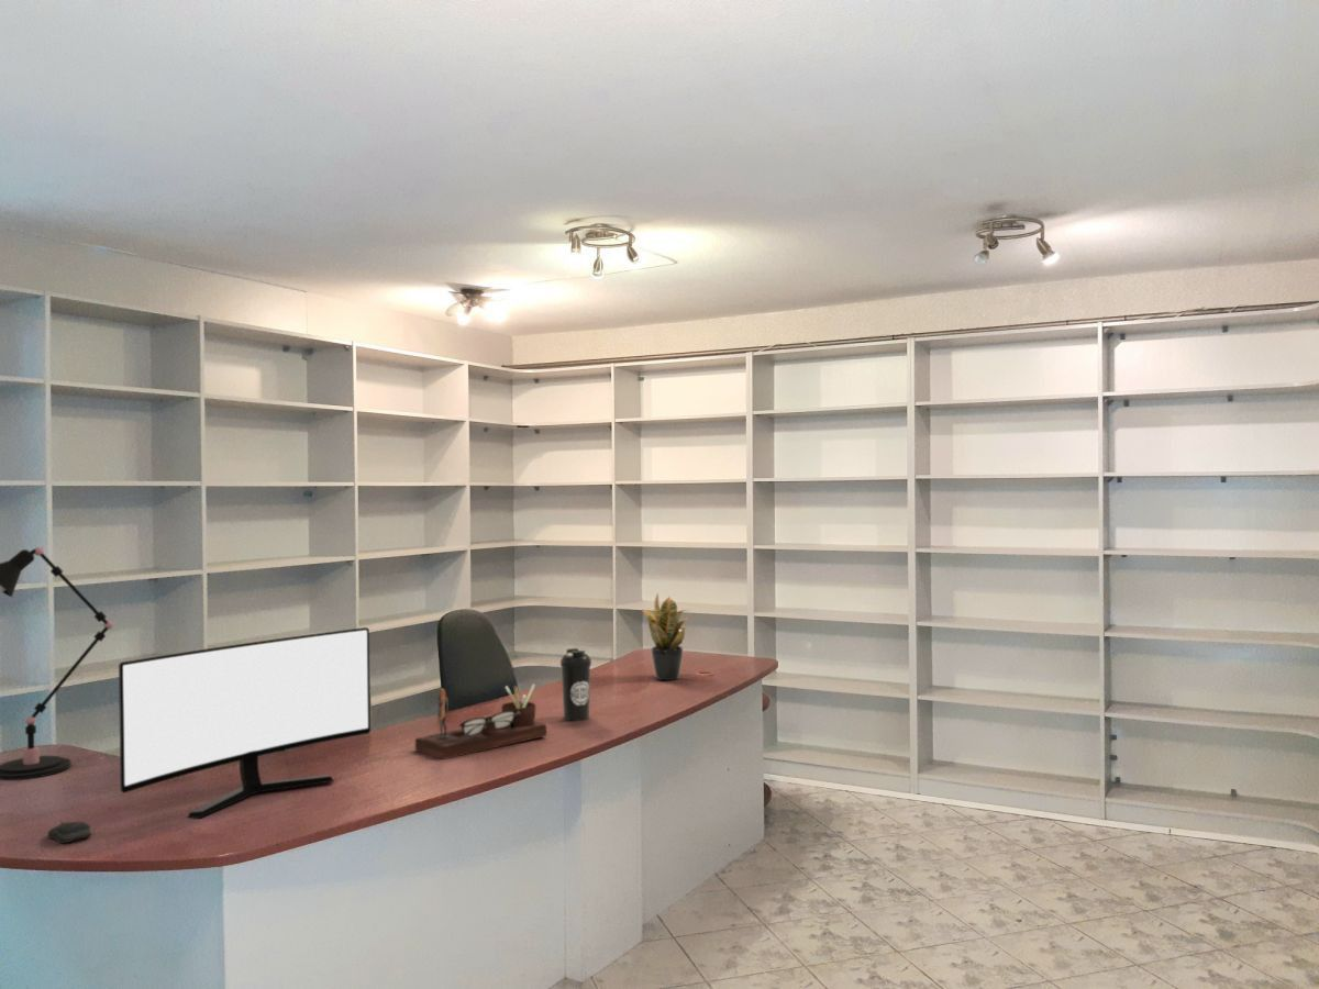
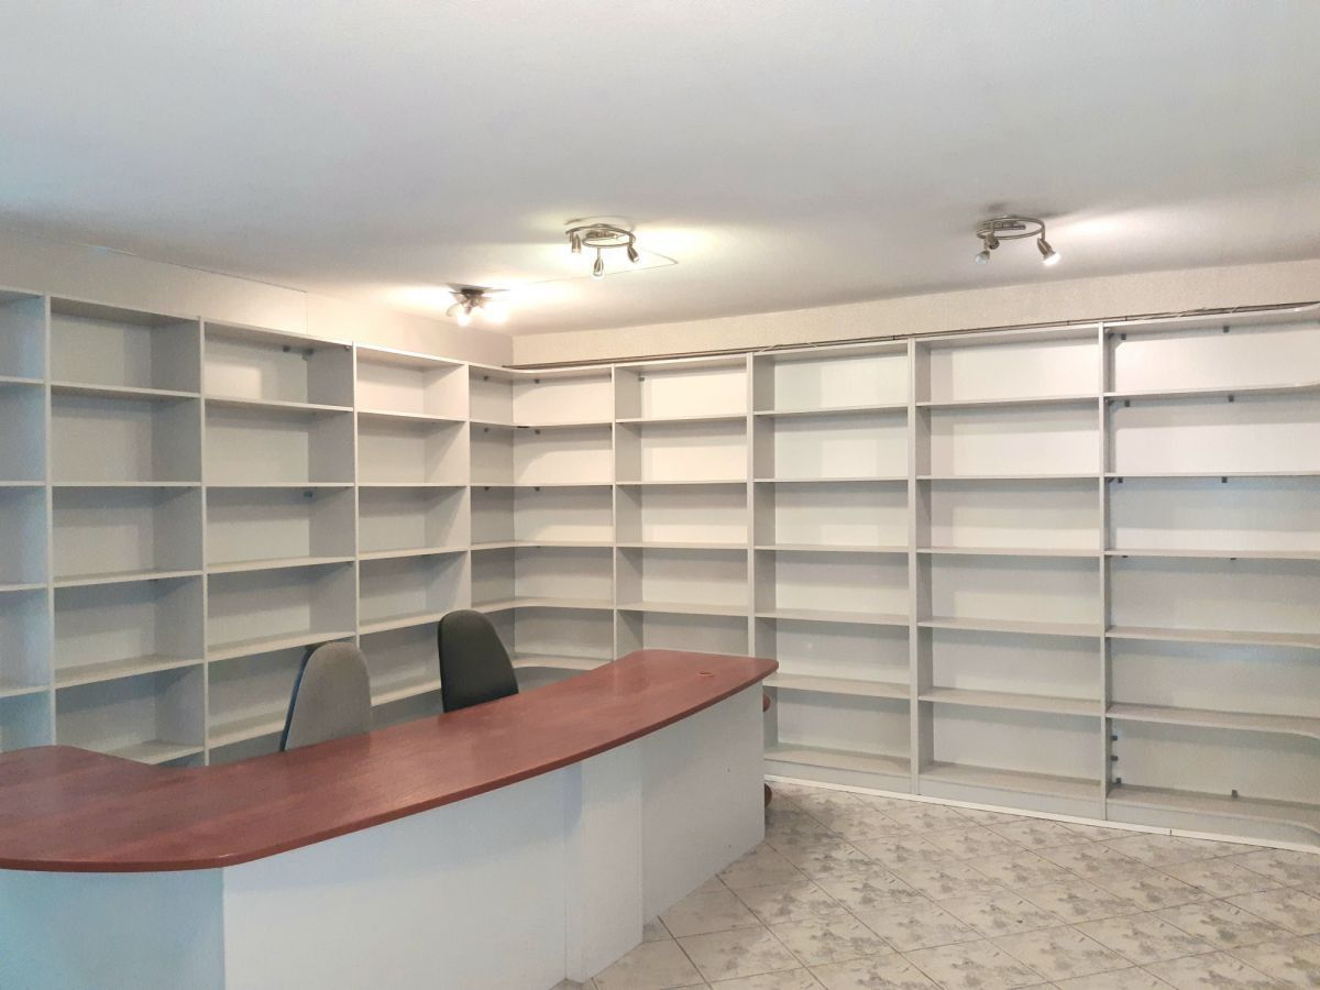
- desk lamp [0,546,114,781]
- water bottle [559,647,592,722]
- desk organizer [414,682,547,760]
- potted plant [641,592,692,681]
- monitor [118,626,372,820]
- computer mouse [47,821,91,844]
